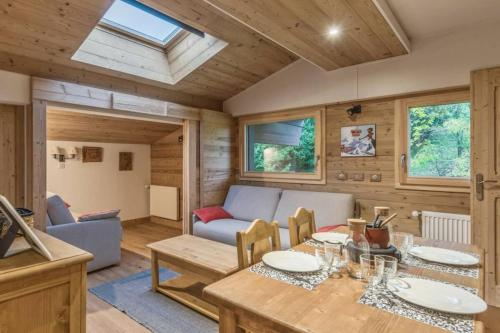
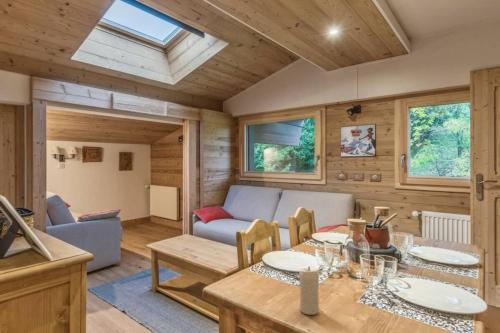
+ candle [298,266,320,316]
